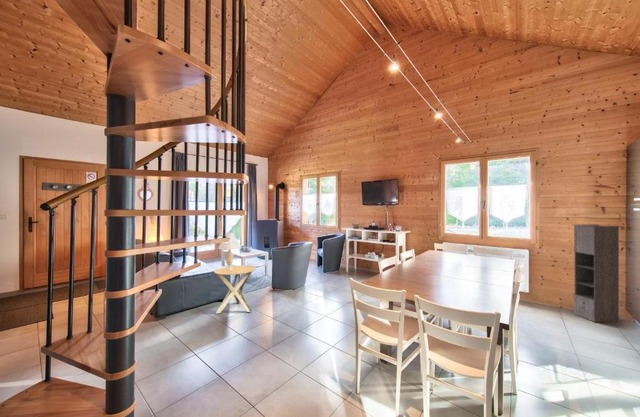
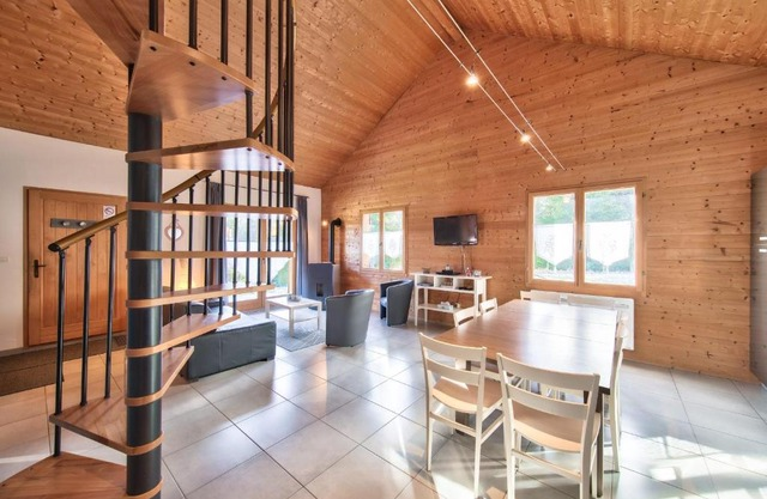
- side table [213,265,257,315]
- storage cabinet [572,224,621,323]
- table lamp [217,232,242,270]
